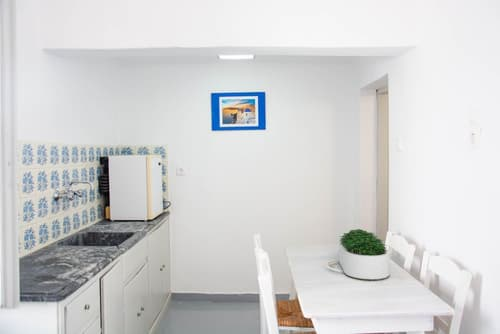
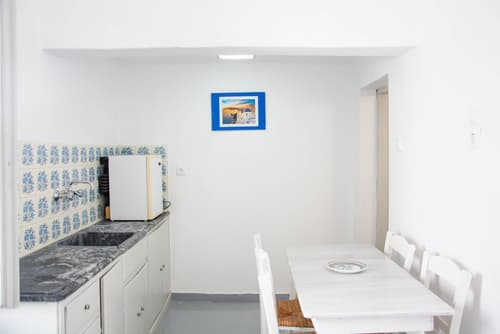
- potted plant [338,228,390,281]
